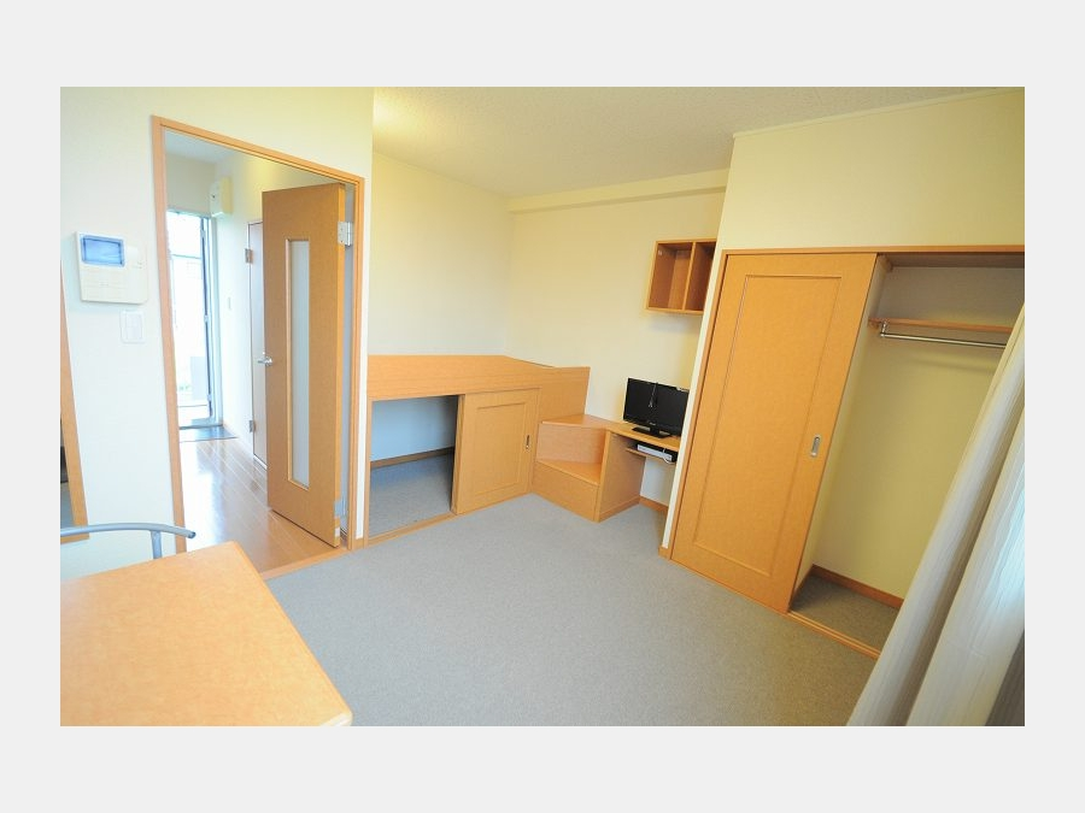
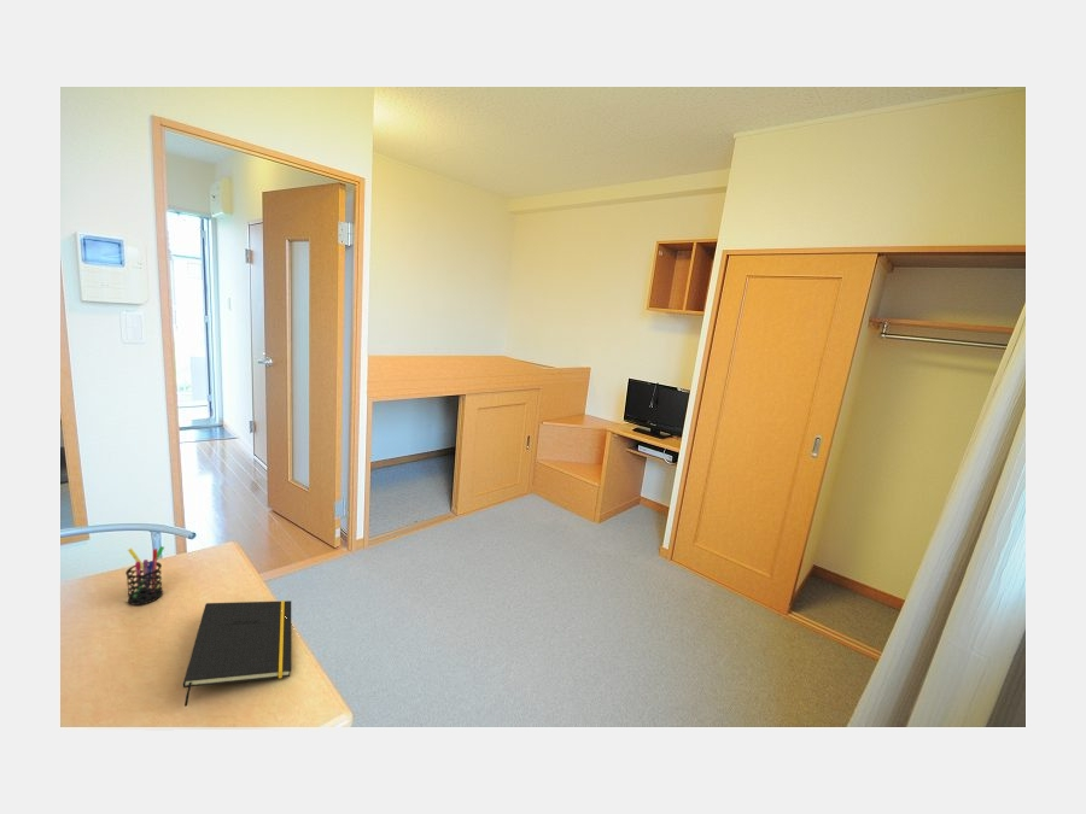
+ notepad [182,599,292,708]
+ pen holder [124,545,165,607]
